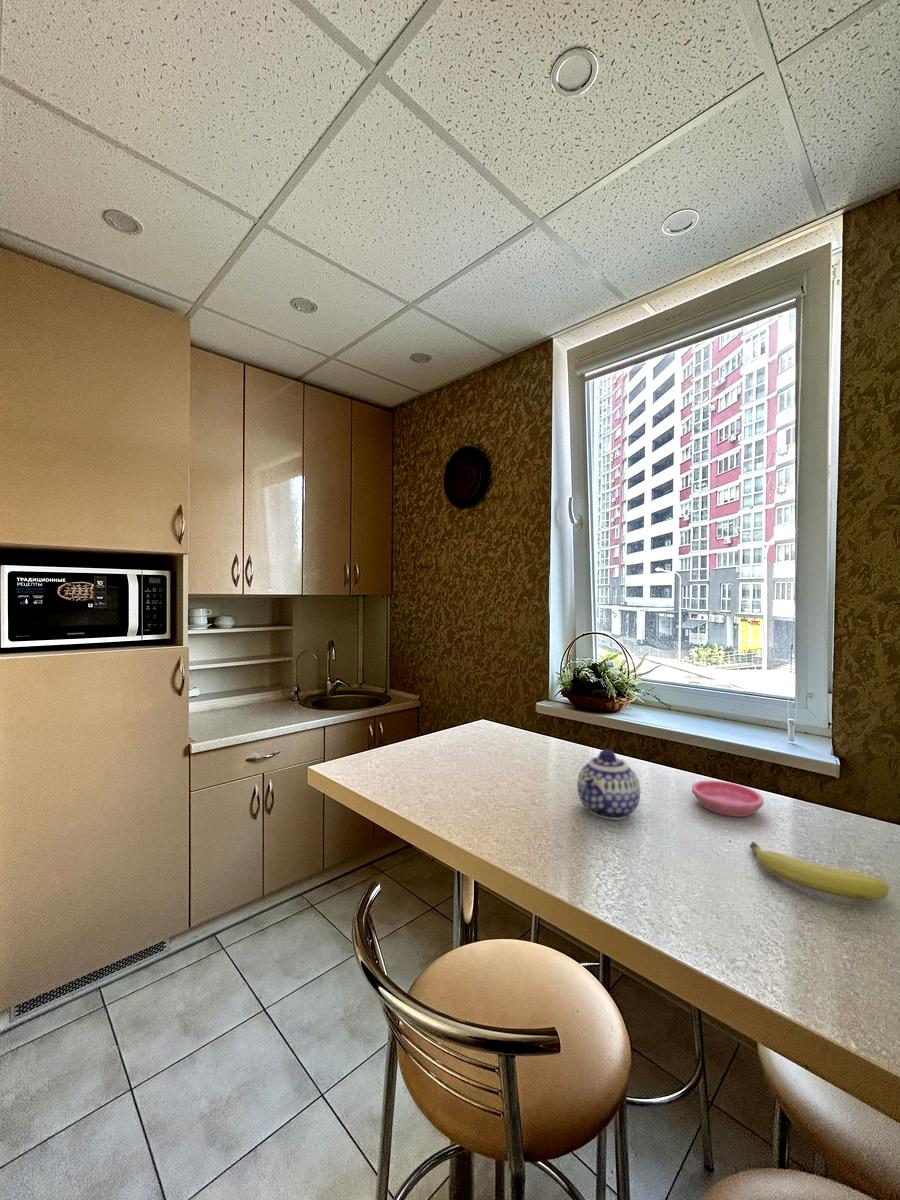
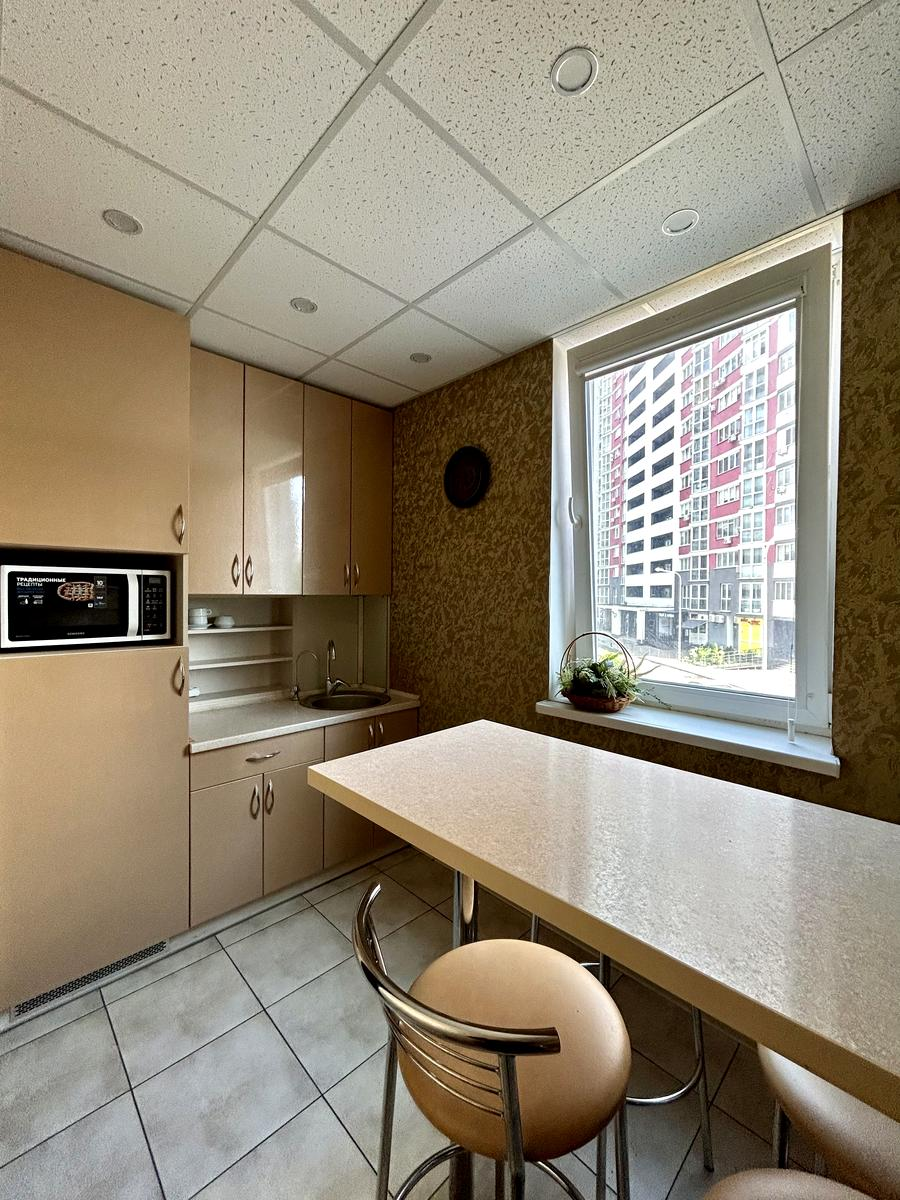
- teapot [576,748,641,821]
- saucer [691,780,765,818]
- fruit [748,841,890,902]
